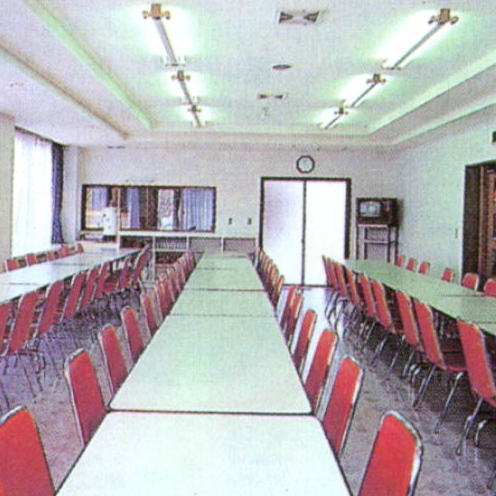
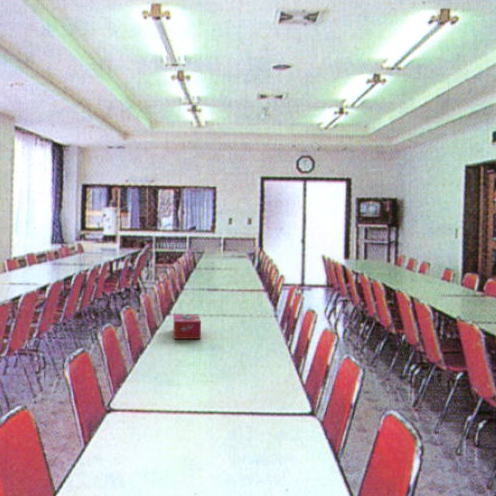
+ tissue box [172,313,202,340]
